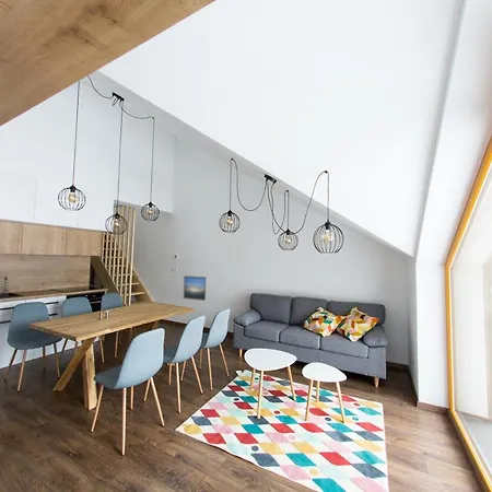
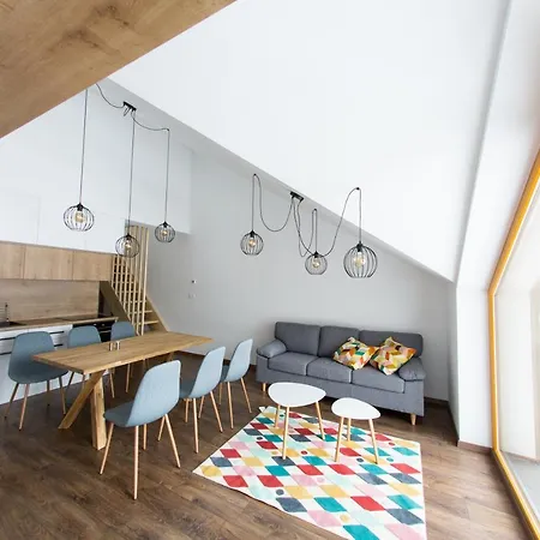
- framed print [183,274,209,302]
